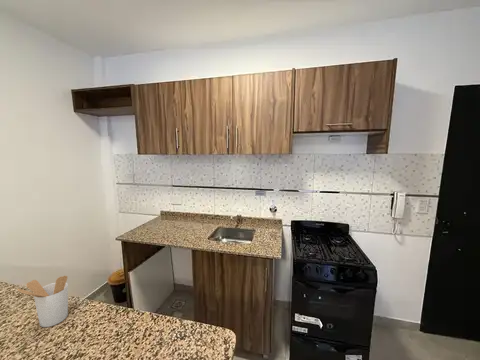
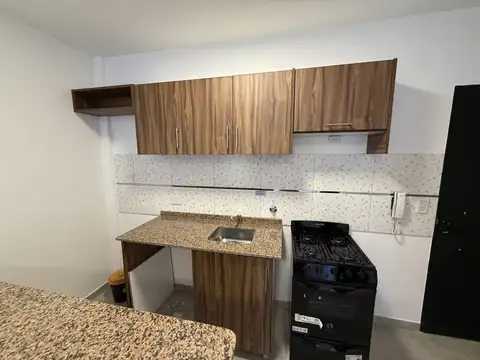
- utensil holder [16,275,69,328]
